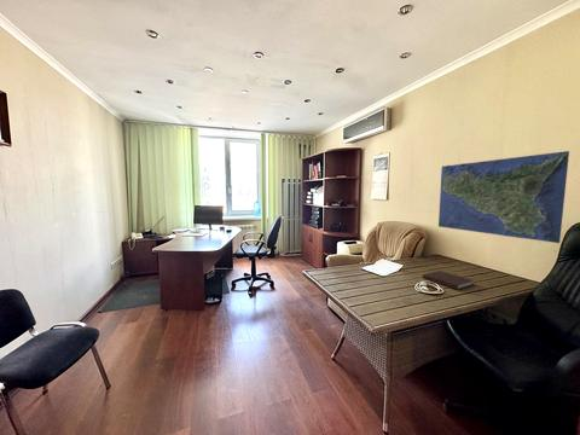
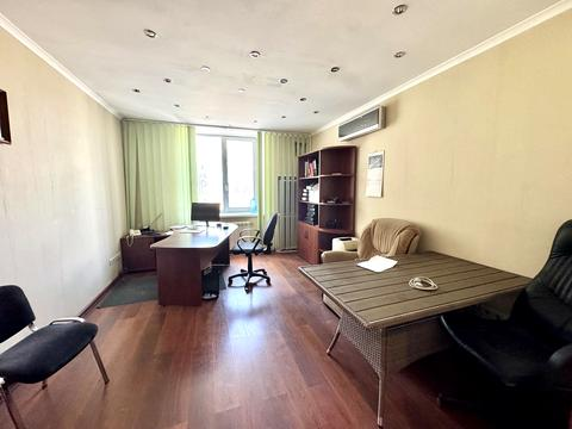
- map [437,150,570,244]
- notebook [422,269,476,291]
